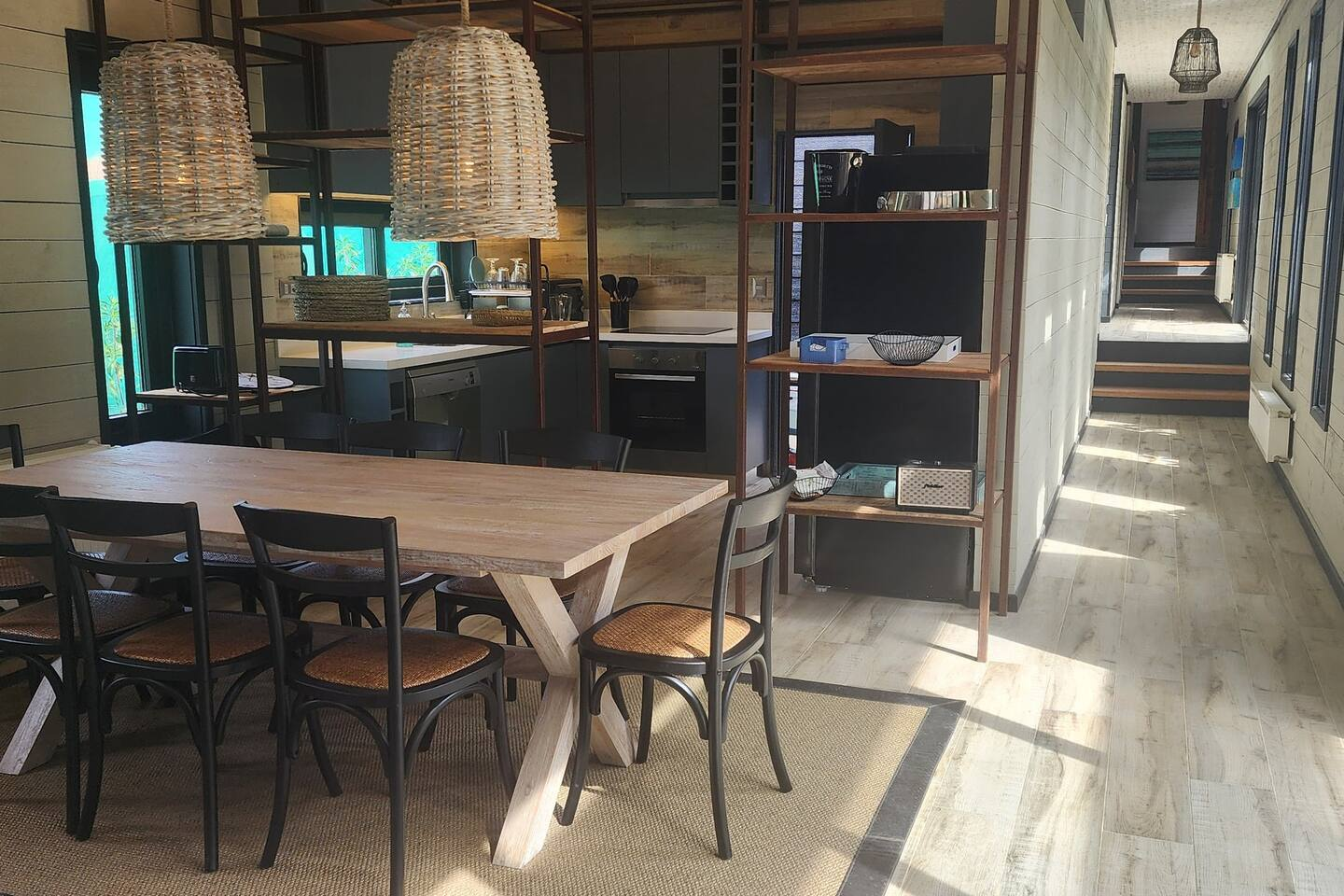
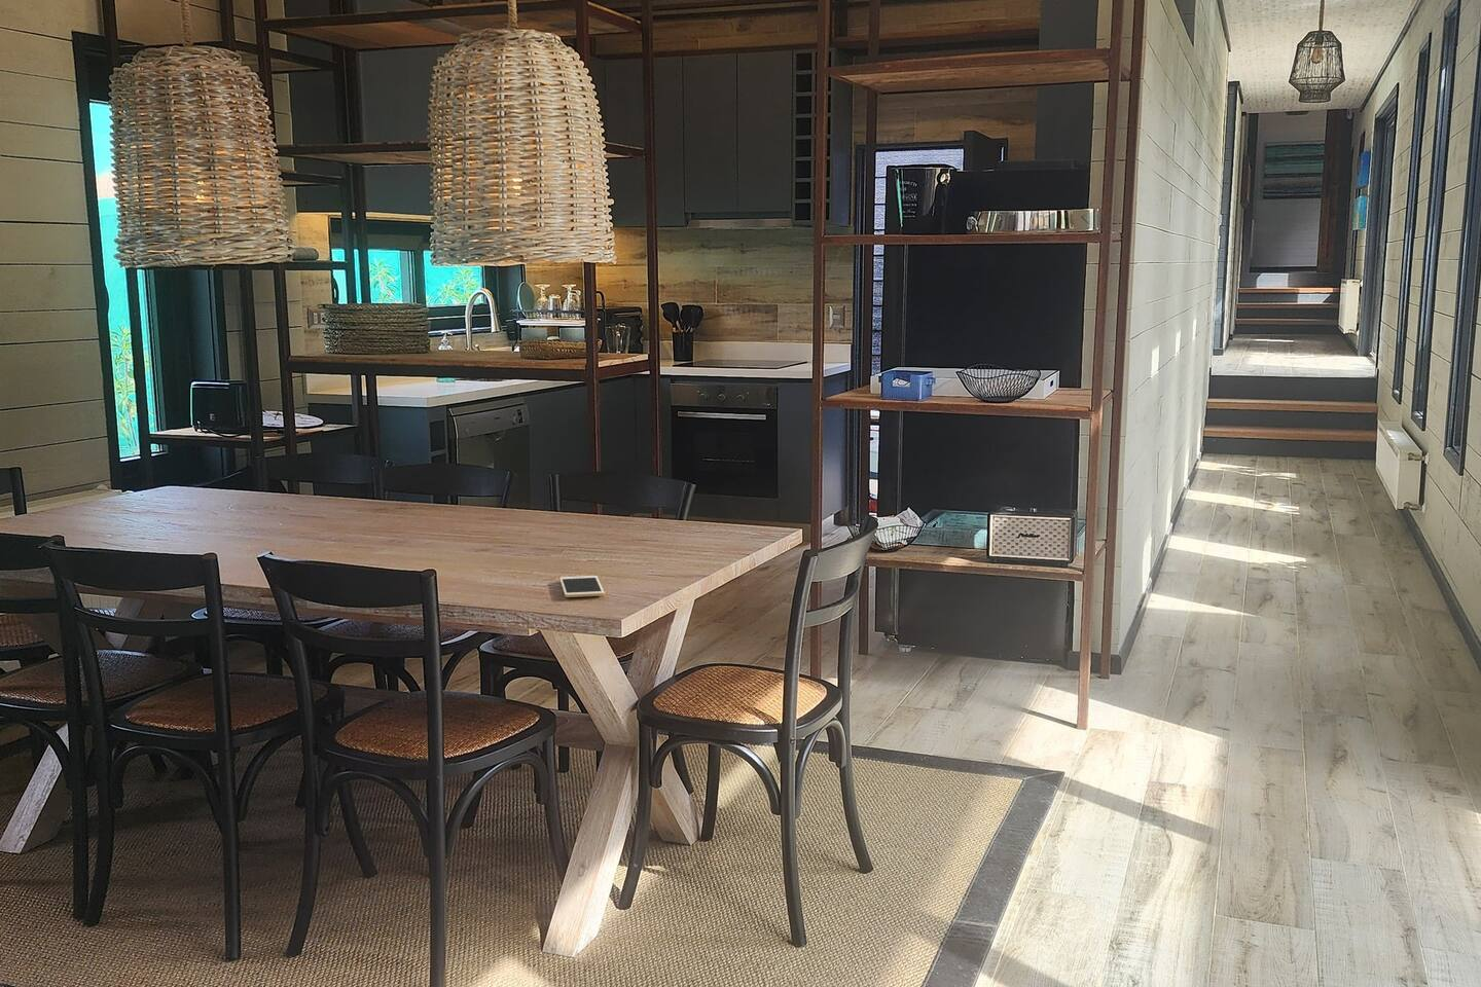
+ cell phone [559,575,606,598]
